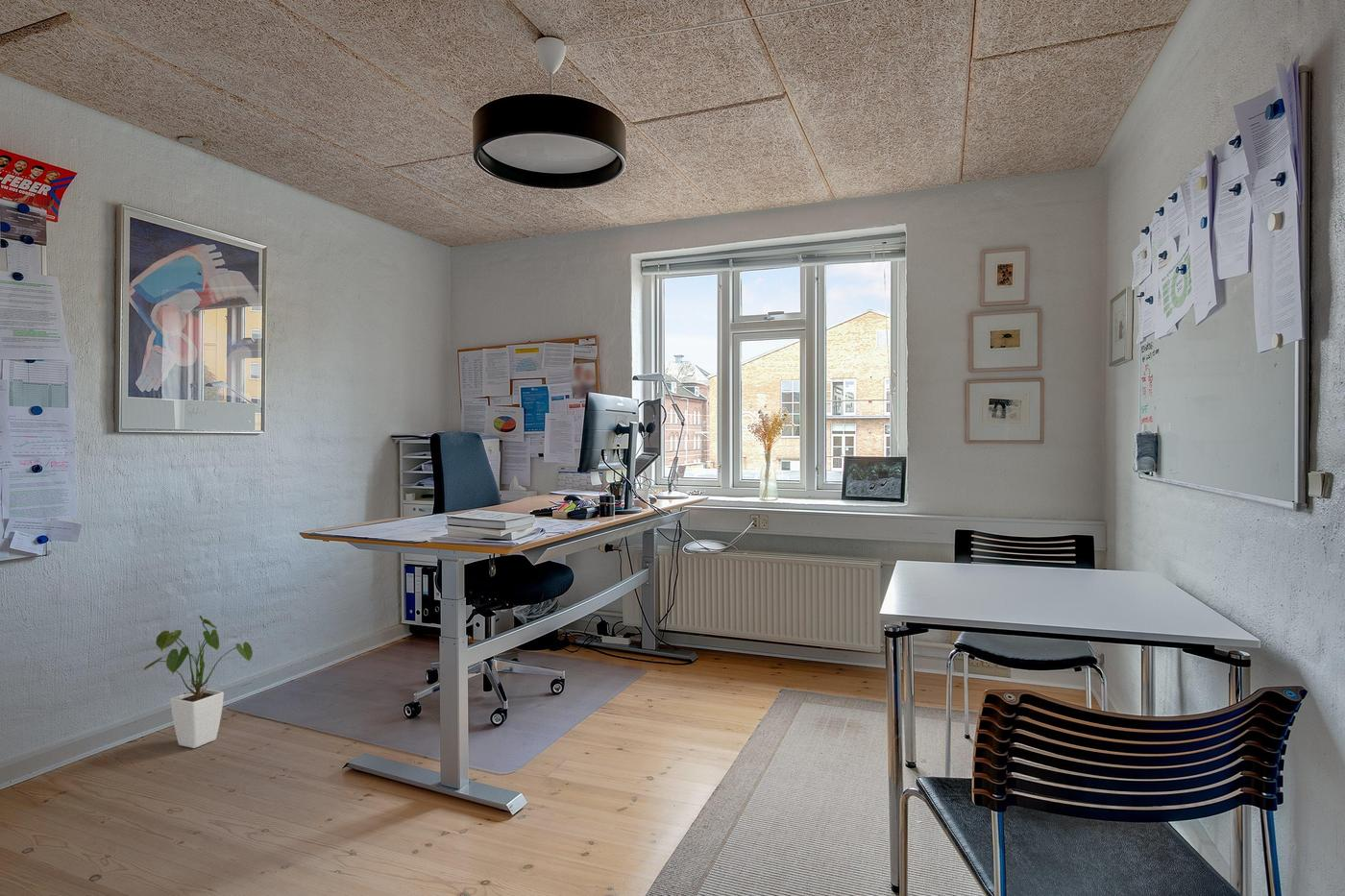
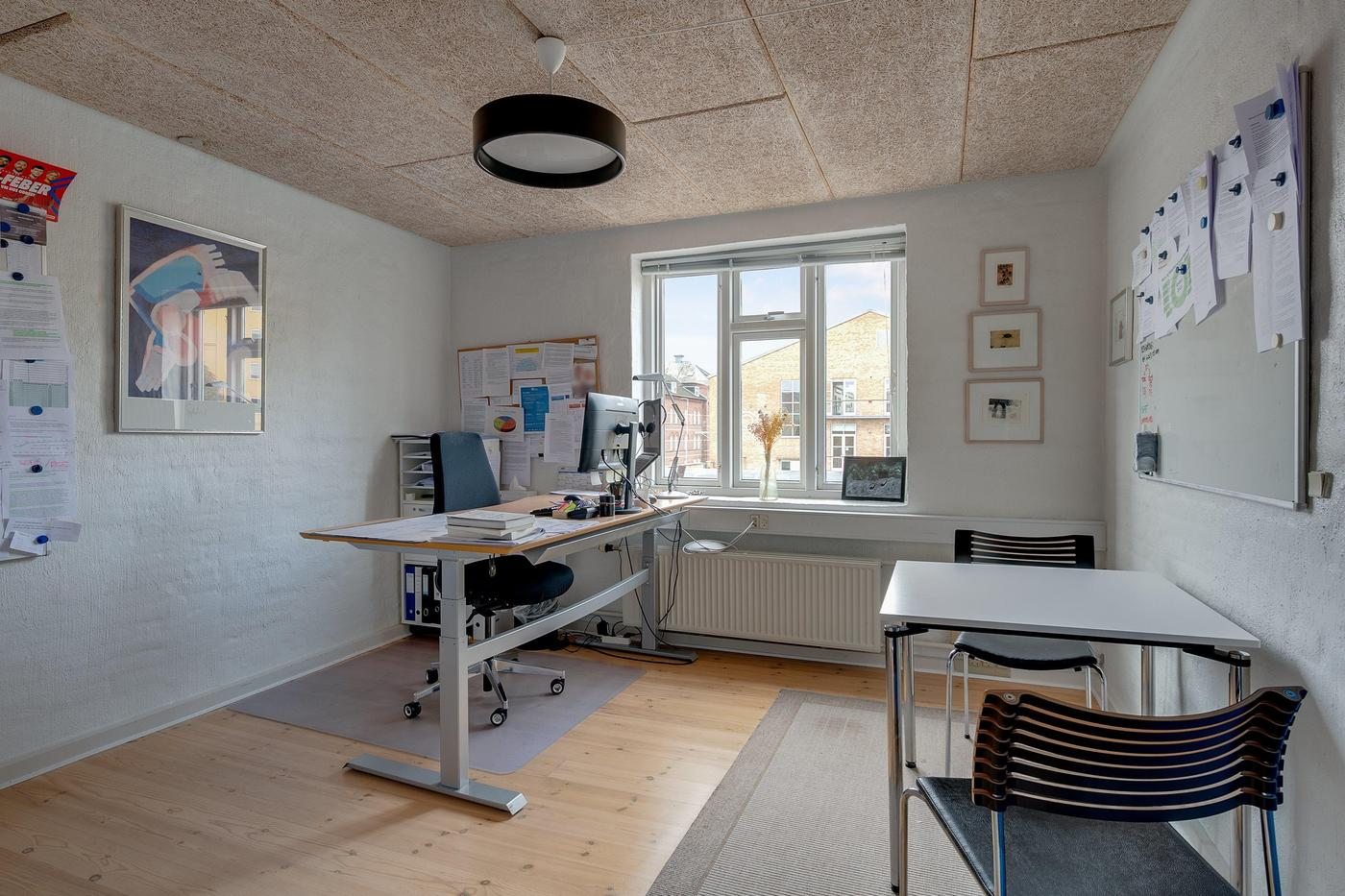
- house plant [143,615,254,749]
